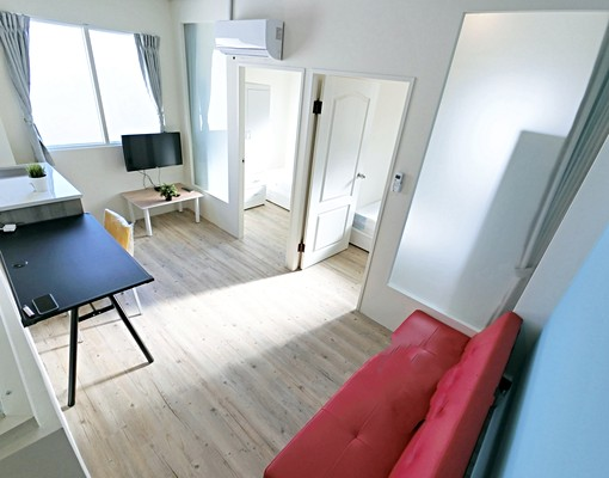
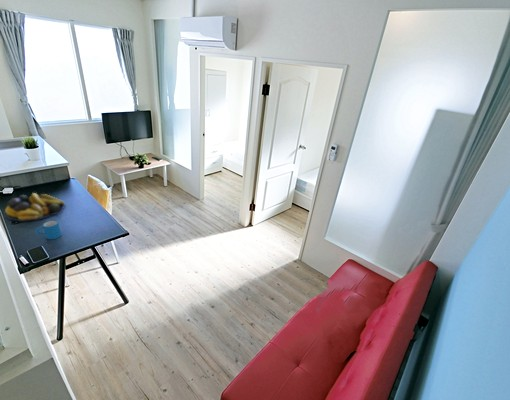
+ mug [35,220,62,240]
+ fruit bowl [4,192,66,222]
